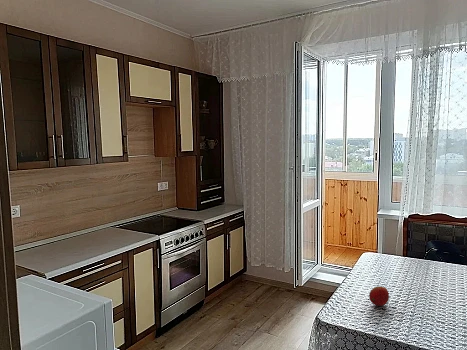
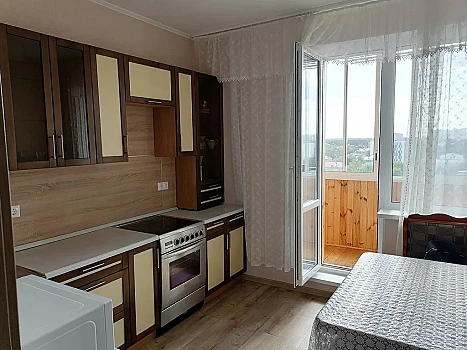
- fruit [368,285,390,307]
